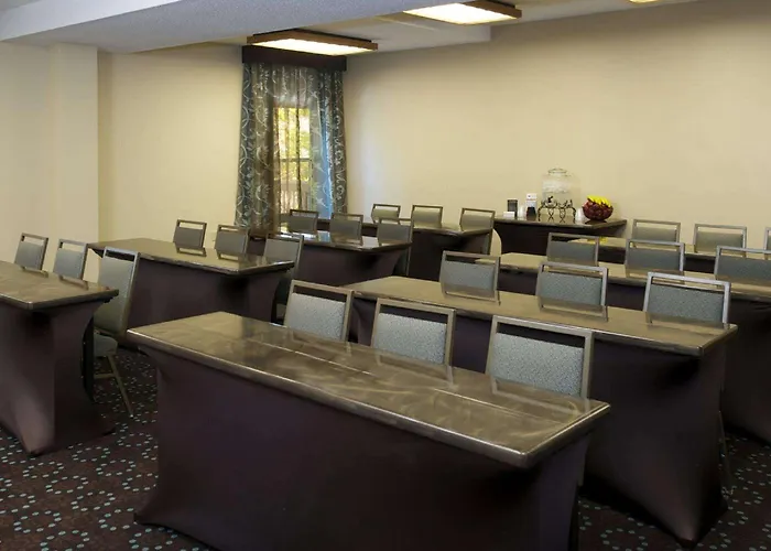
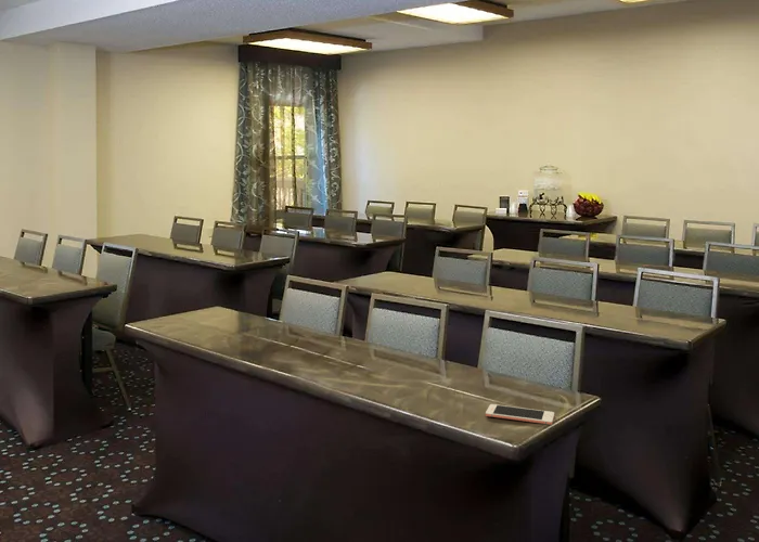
+ cell phone [485,403,555,426]
